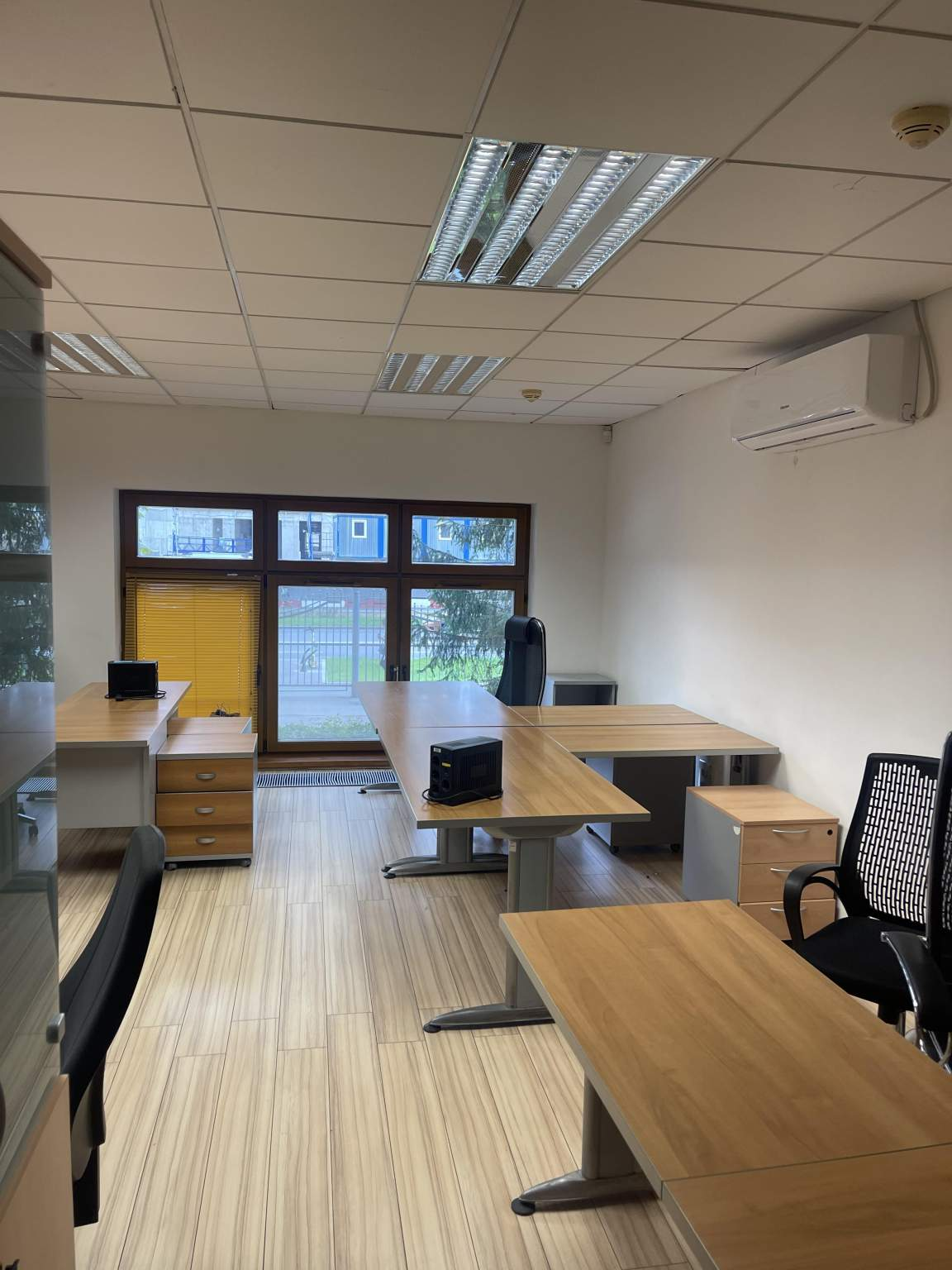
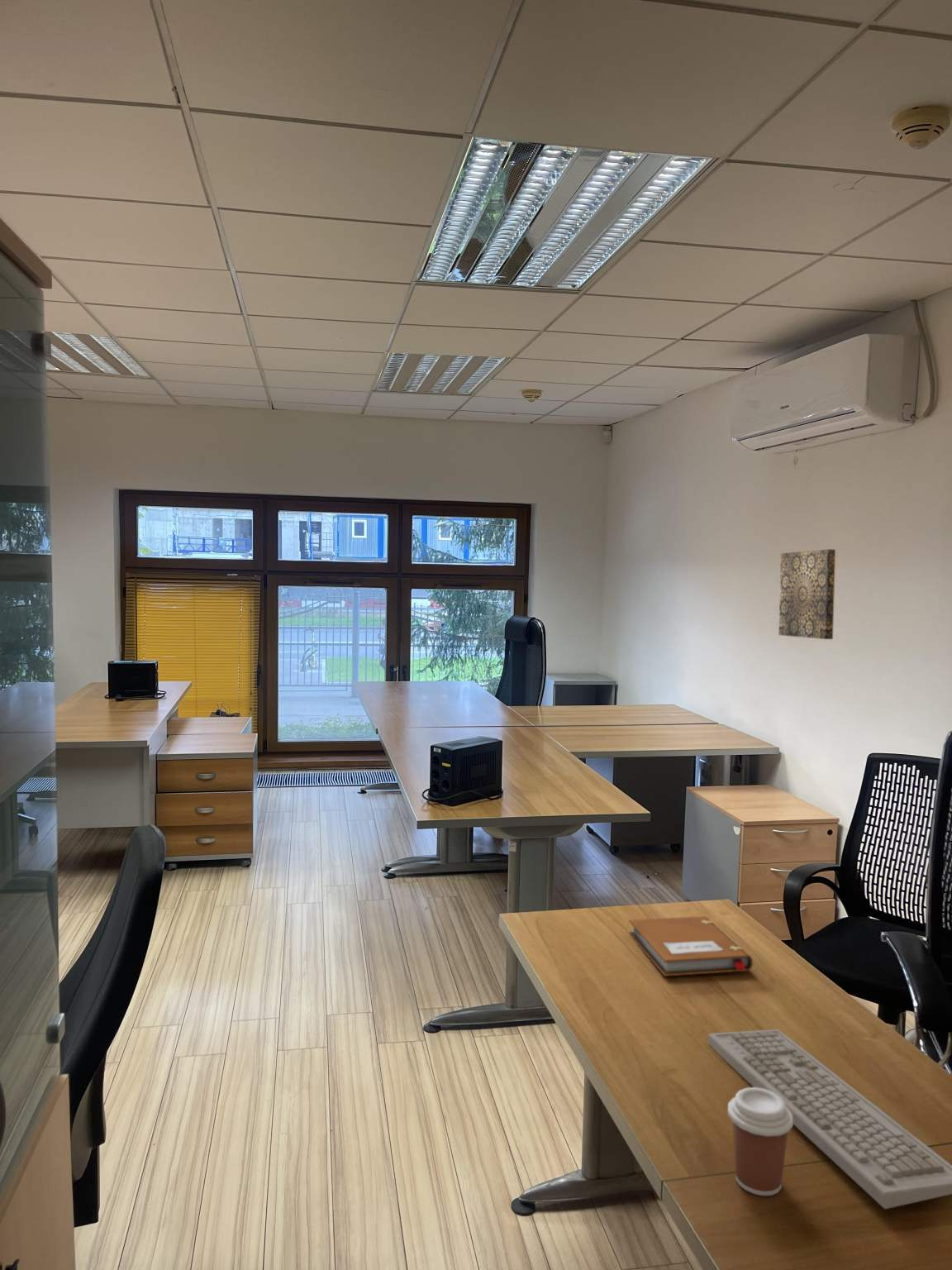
+ notebook [628,915,754,977]
+ coffee cup [727,1086,794,1196]
+ keyboard [707,1029,952,1210]
+ wall art [778,548,836,640]
